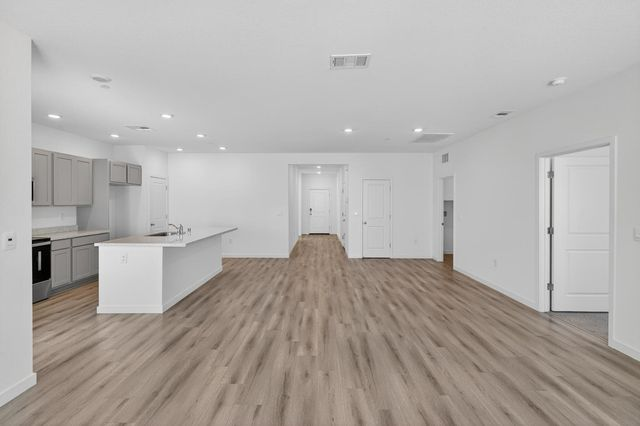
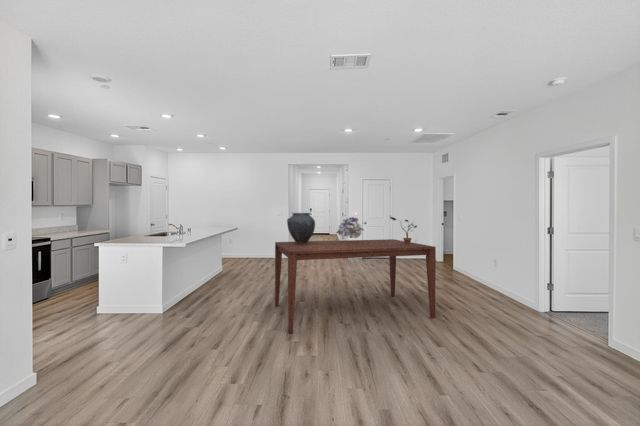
+ bouquet [335,216,365,239]
+ ceramic pot [286,212,316,244]
+ dining table [274,238,437,334]
+ potted plant [389,216,418,244]
